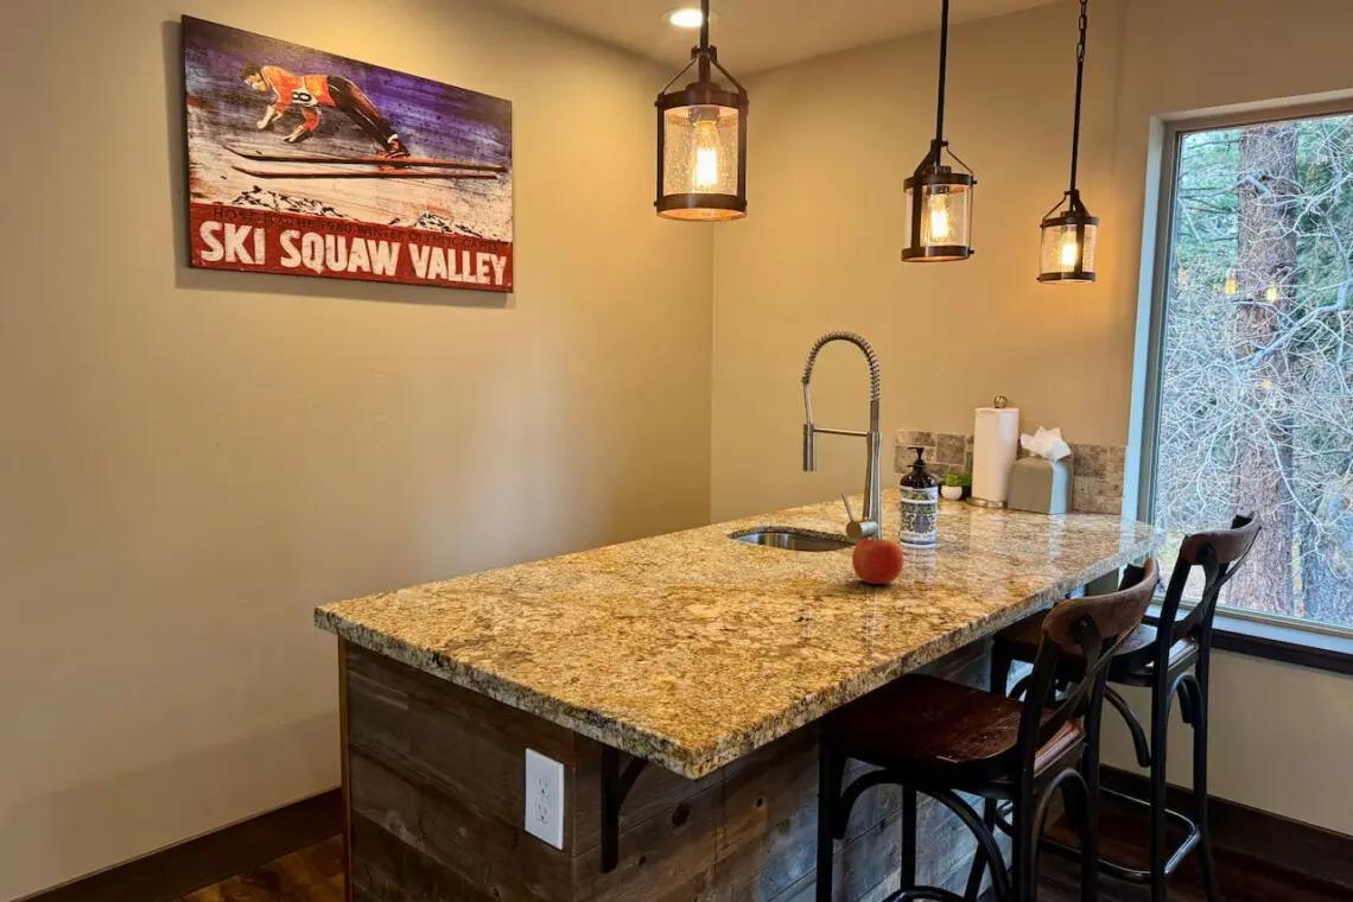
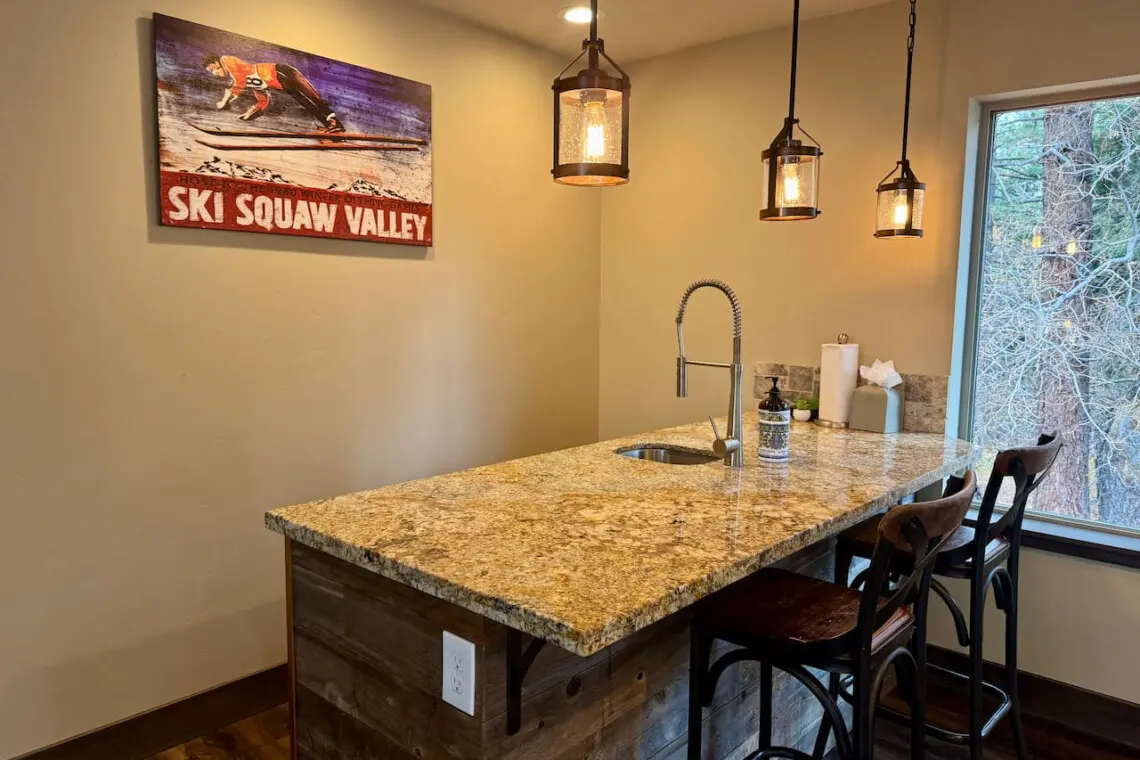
- fruit [851,534,904,585]
